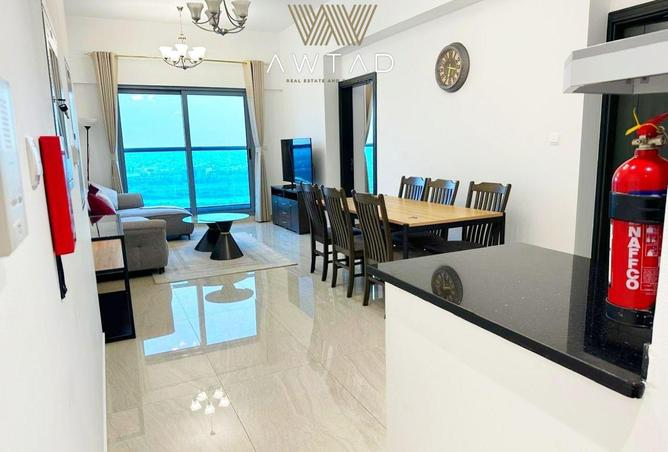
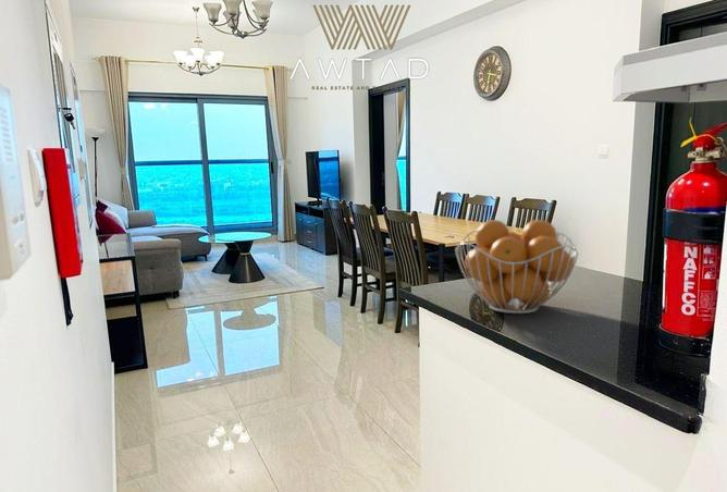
+ fruit basket [454,219,580,315]
